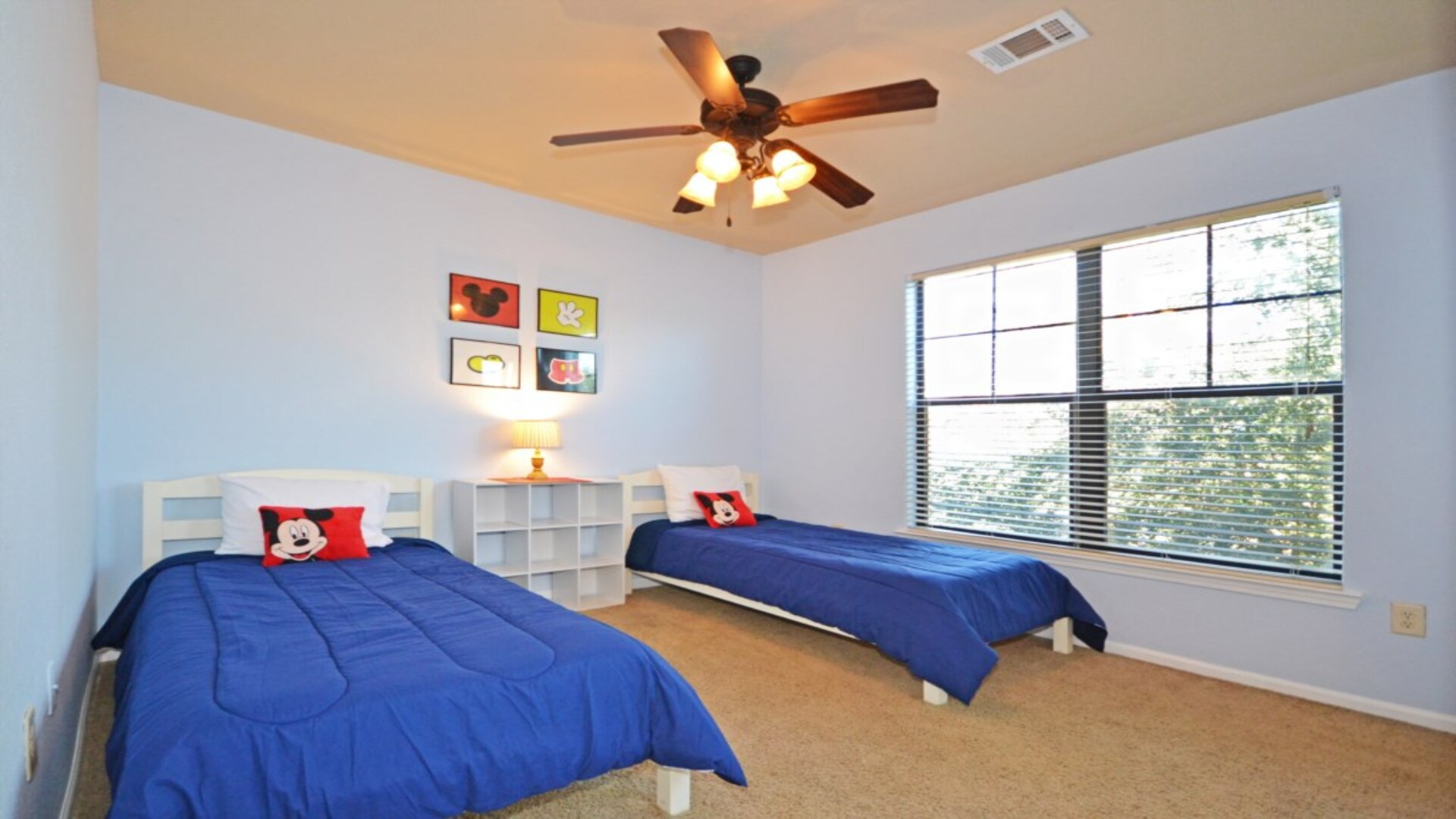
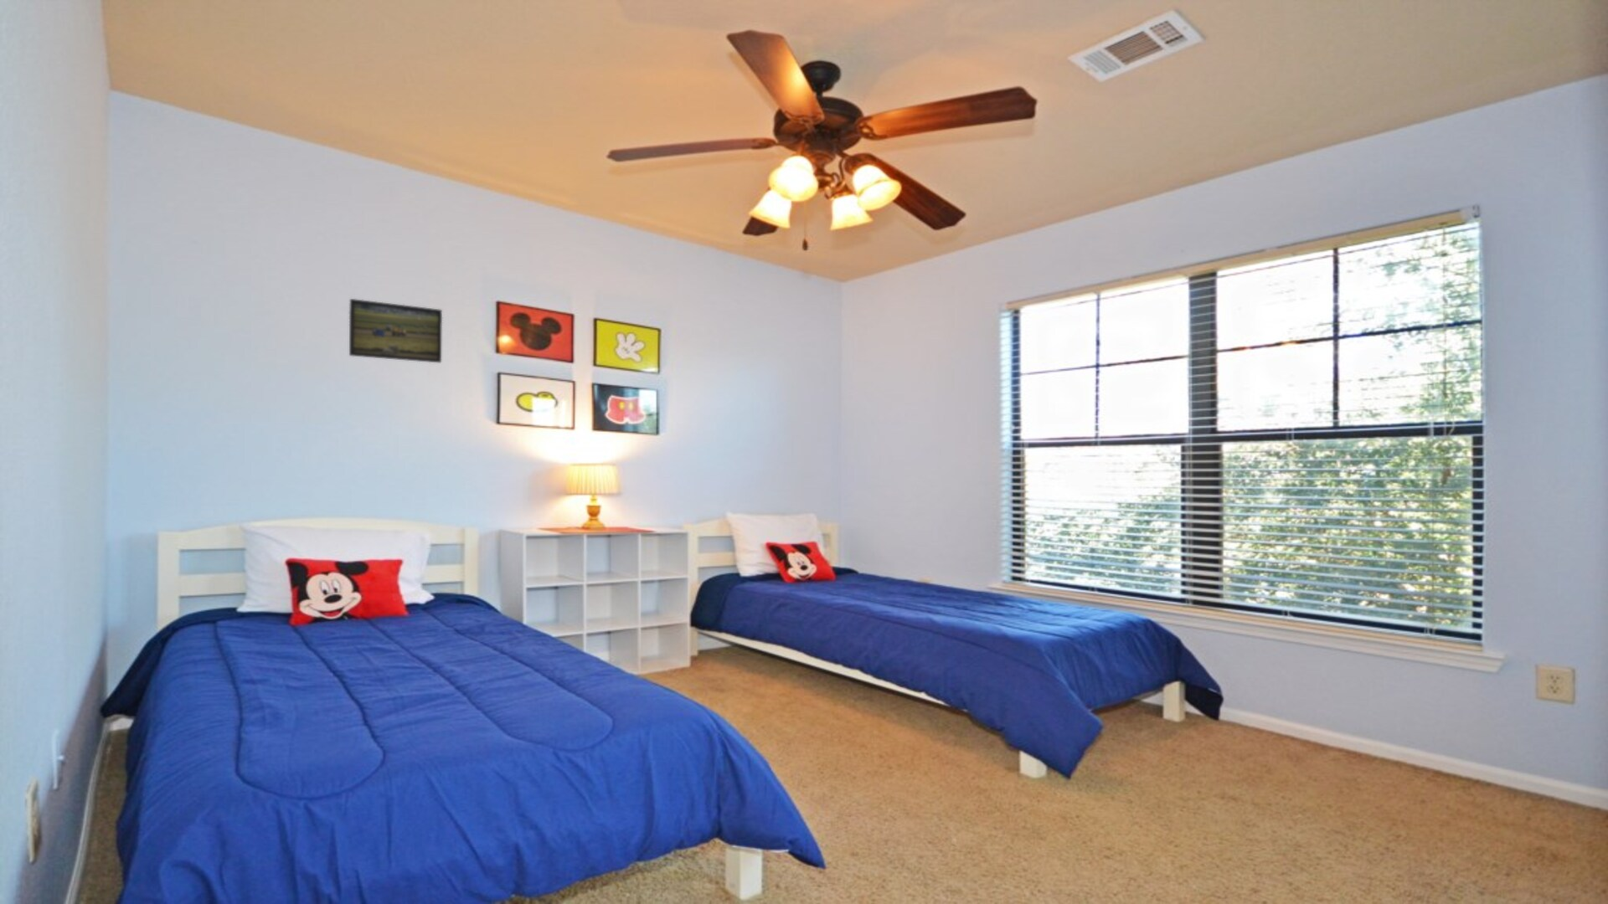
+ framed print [348,298,443,363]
